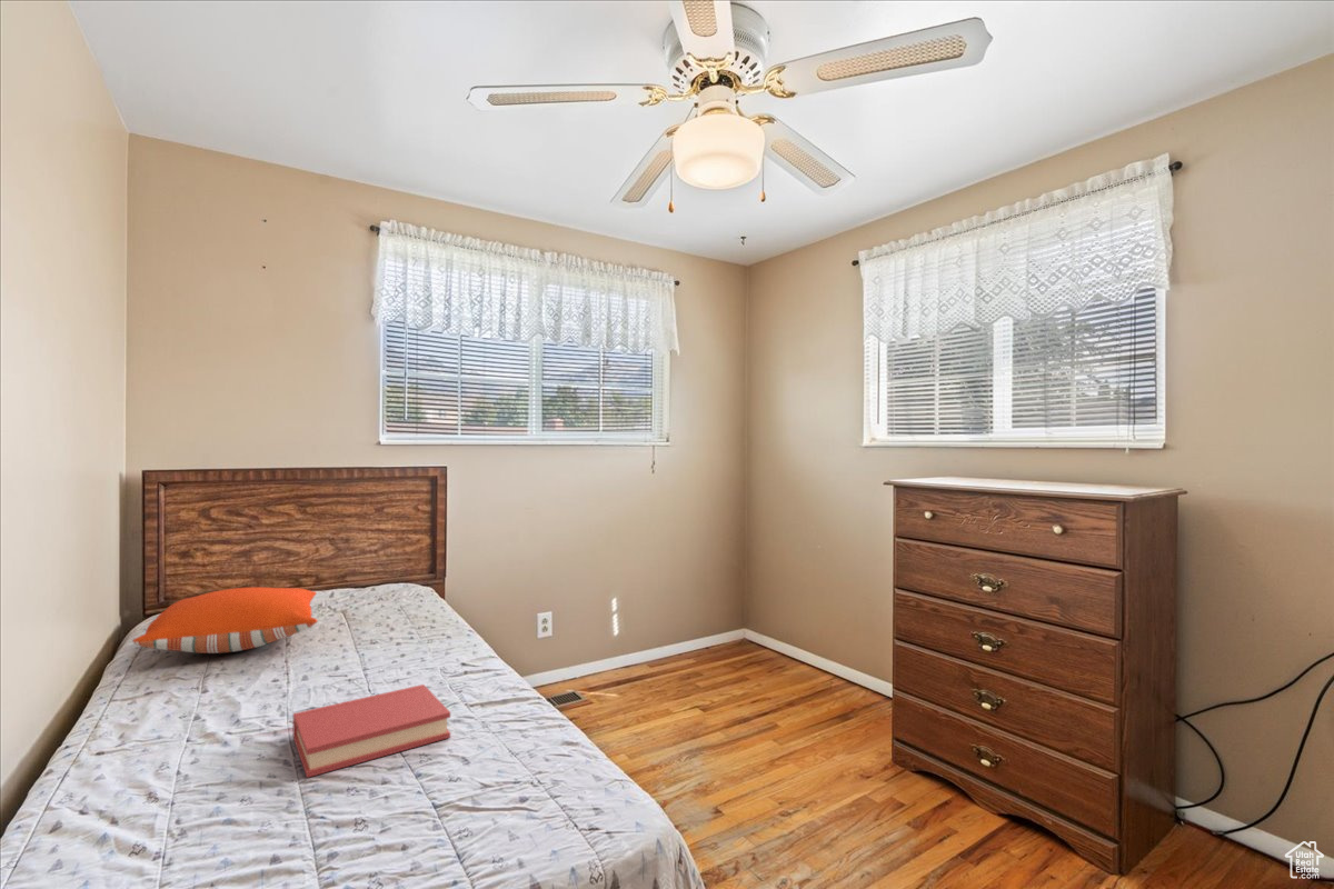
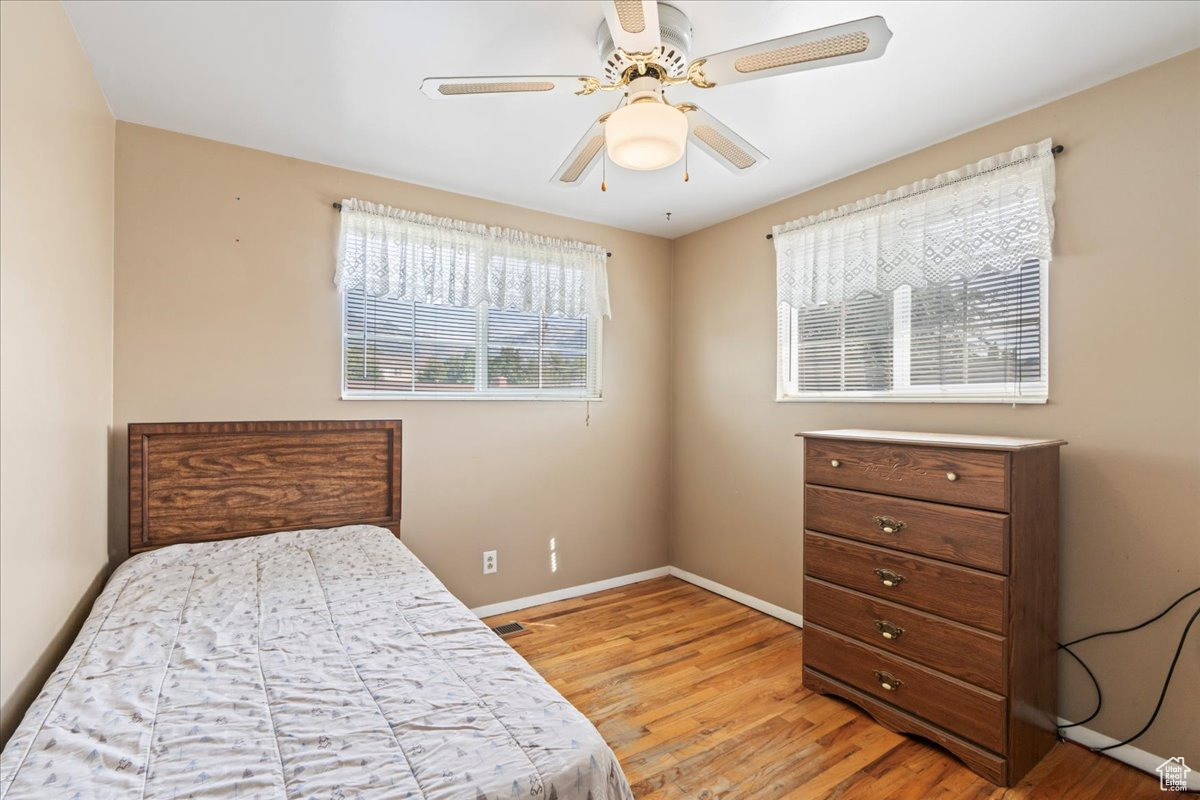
- hardback book [292,683,451,779]
- pillow [131,586,319,655]
